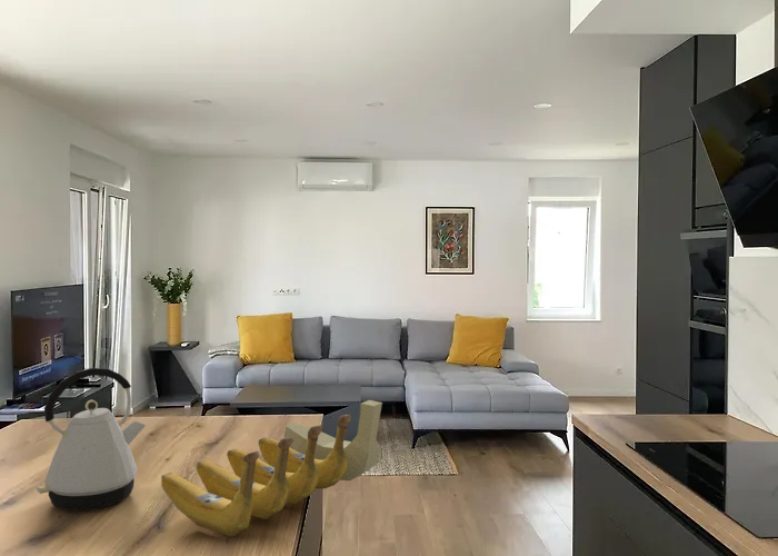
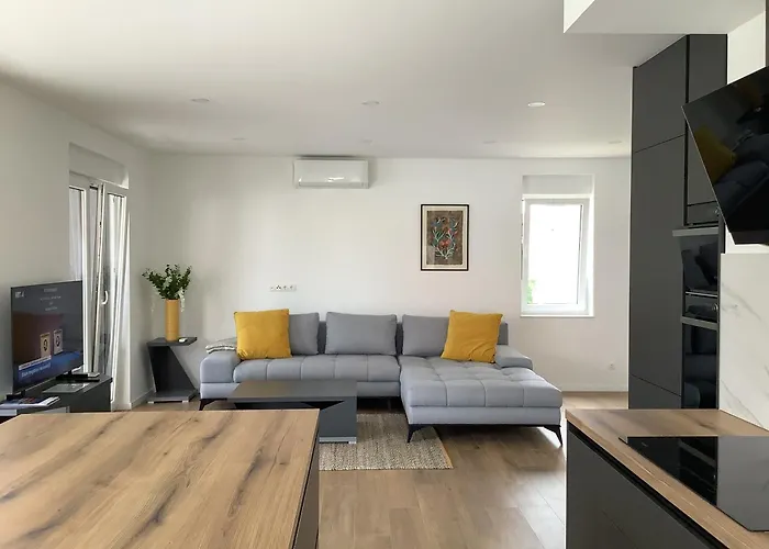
- banana [160,399,383,538]
- kettle [36,367,147,512]
